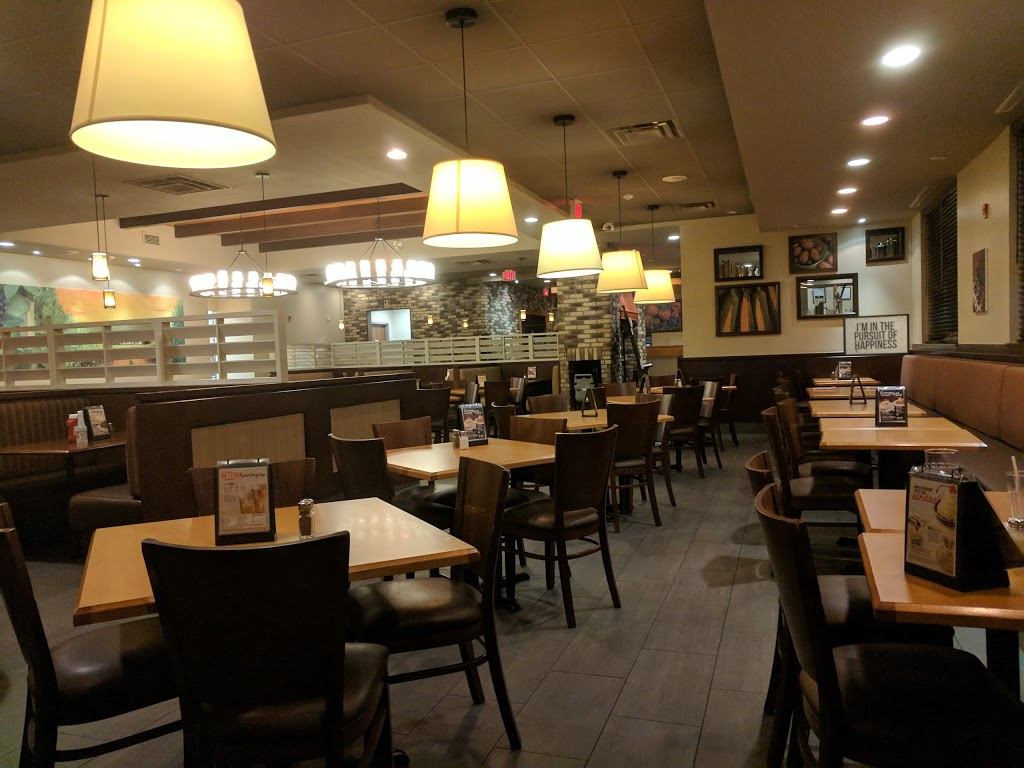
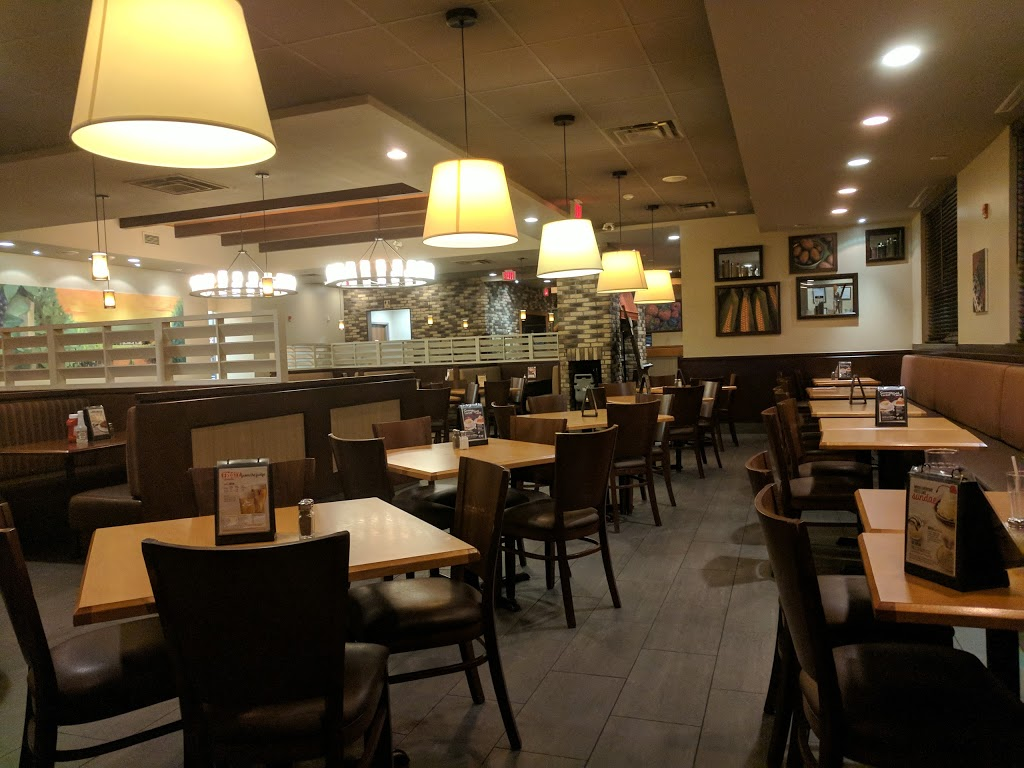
- mirror [842,313,911,357]
